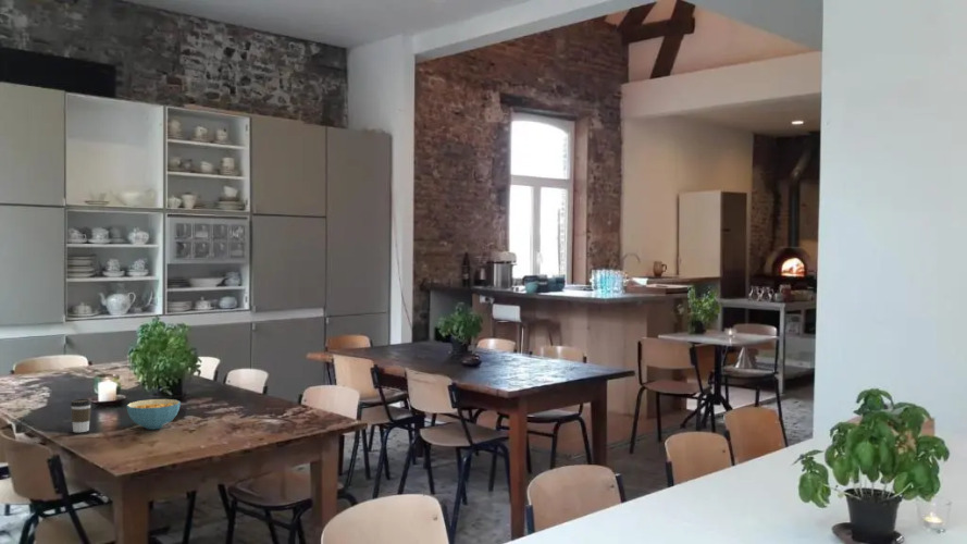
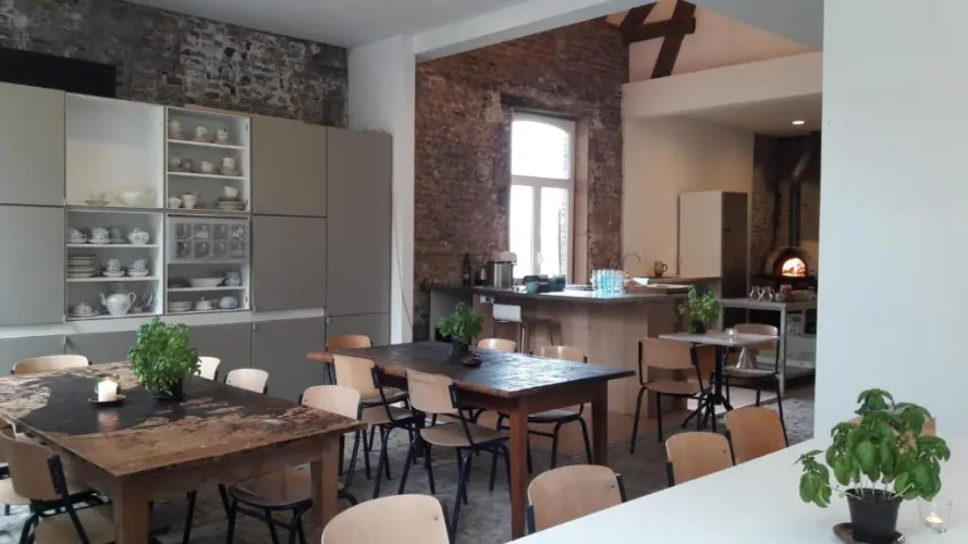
- coffee cup [70,398,92,433]
- cereal bowl [126,398,182,431]
